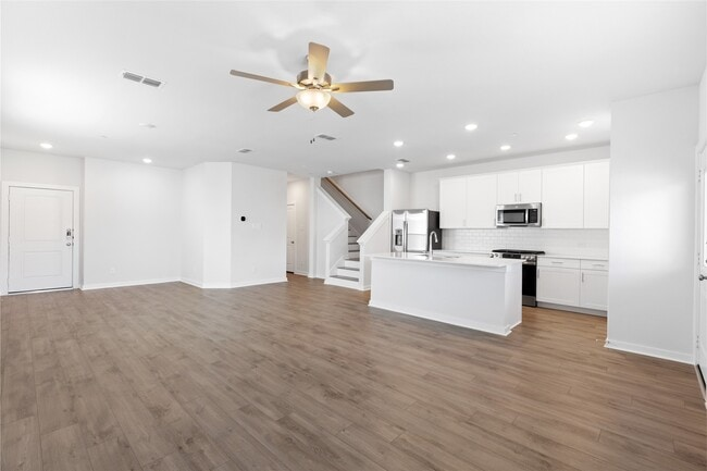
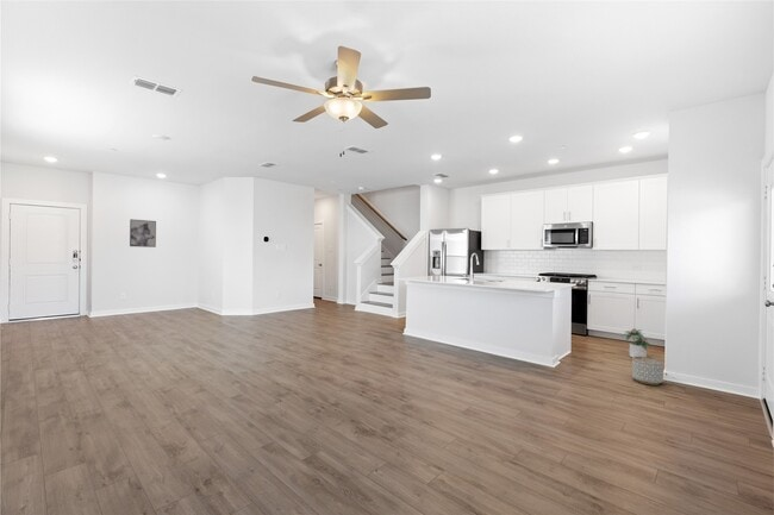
+ planter [631,356,664,387]
+ wall art [129,219,157,249]
+ potted plant [620,327,653,358]
